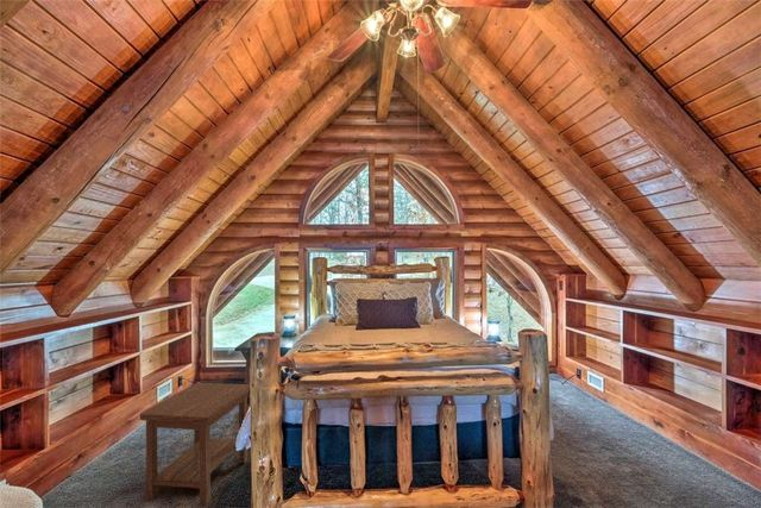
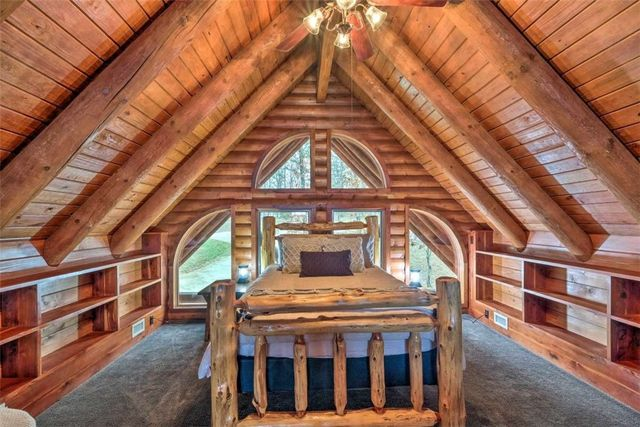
- side table [139,382,250,507]
